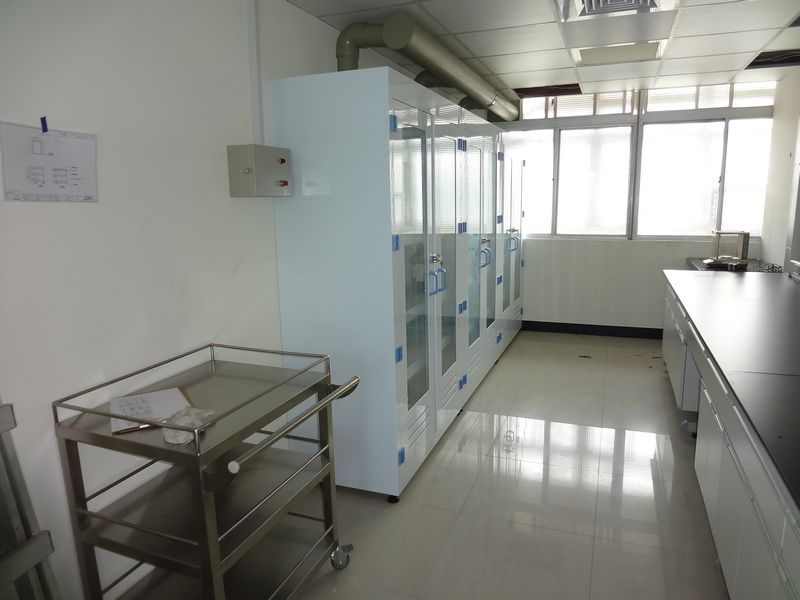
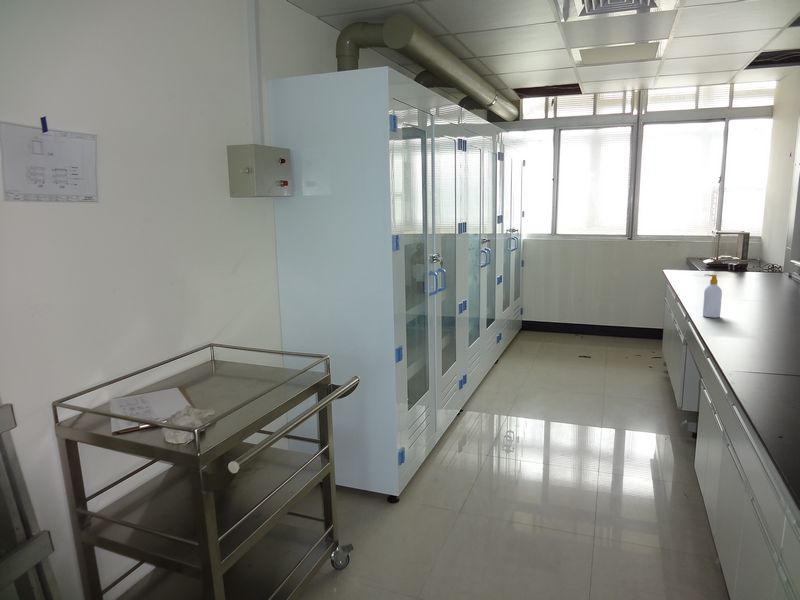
+ soap bottle [702,273,723,319]
